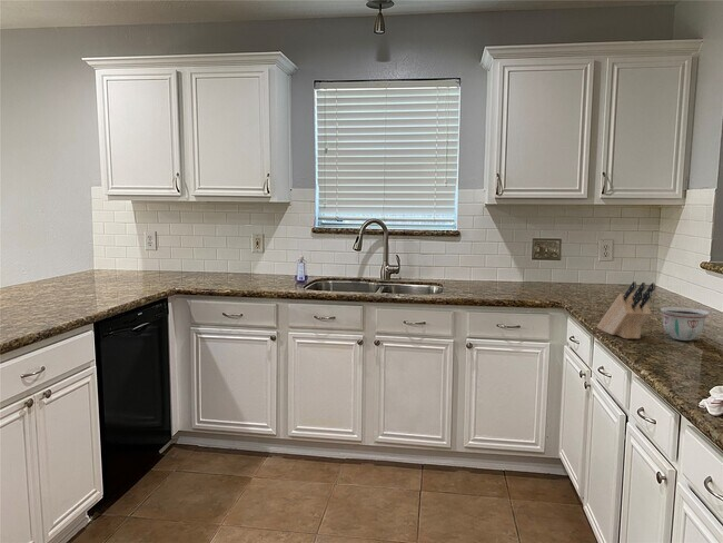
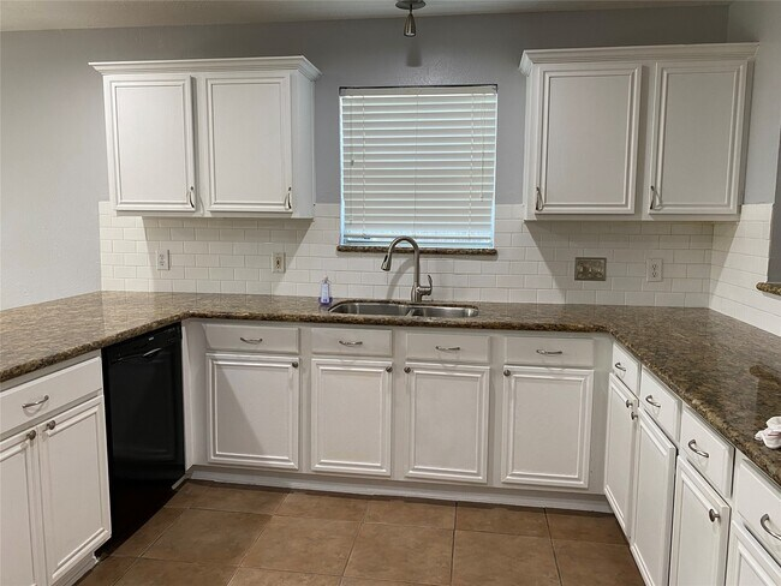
- knife block [596,280,656,339]
- bowl [660,306,710,342]
